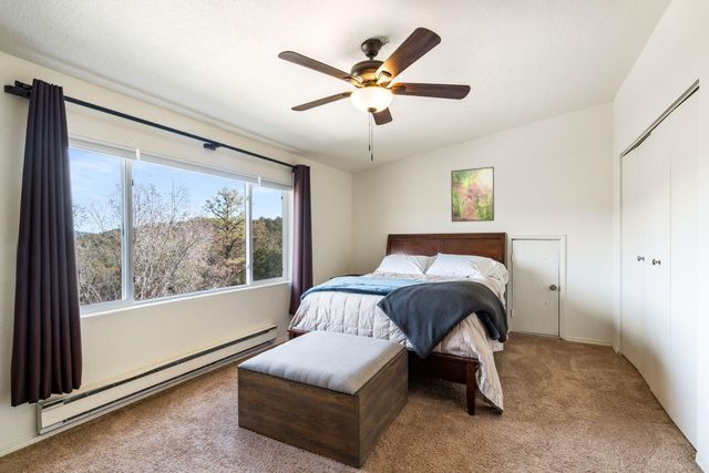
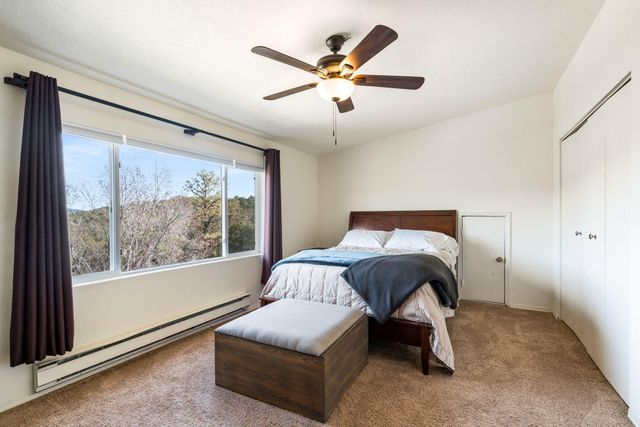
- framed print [450,166,495,223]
